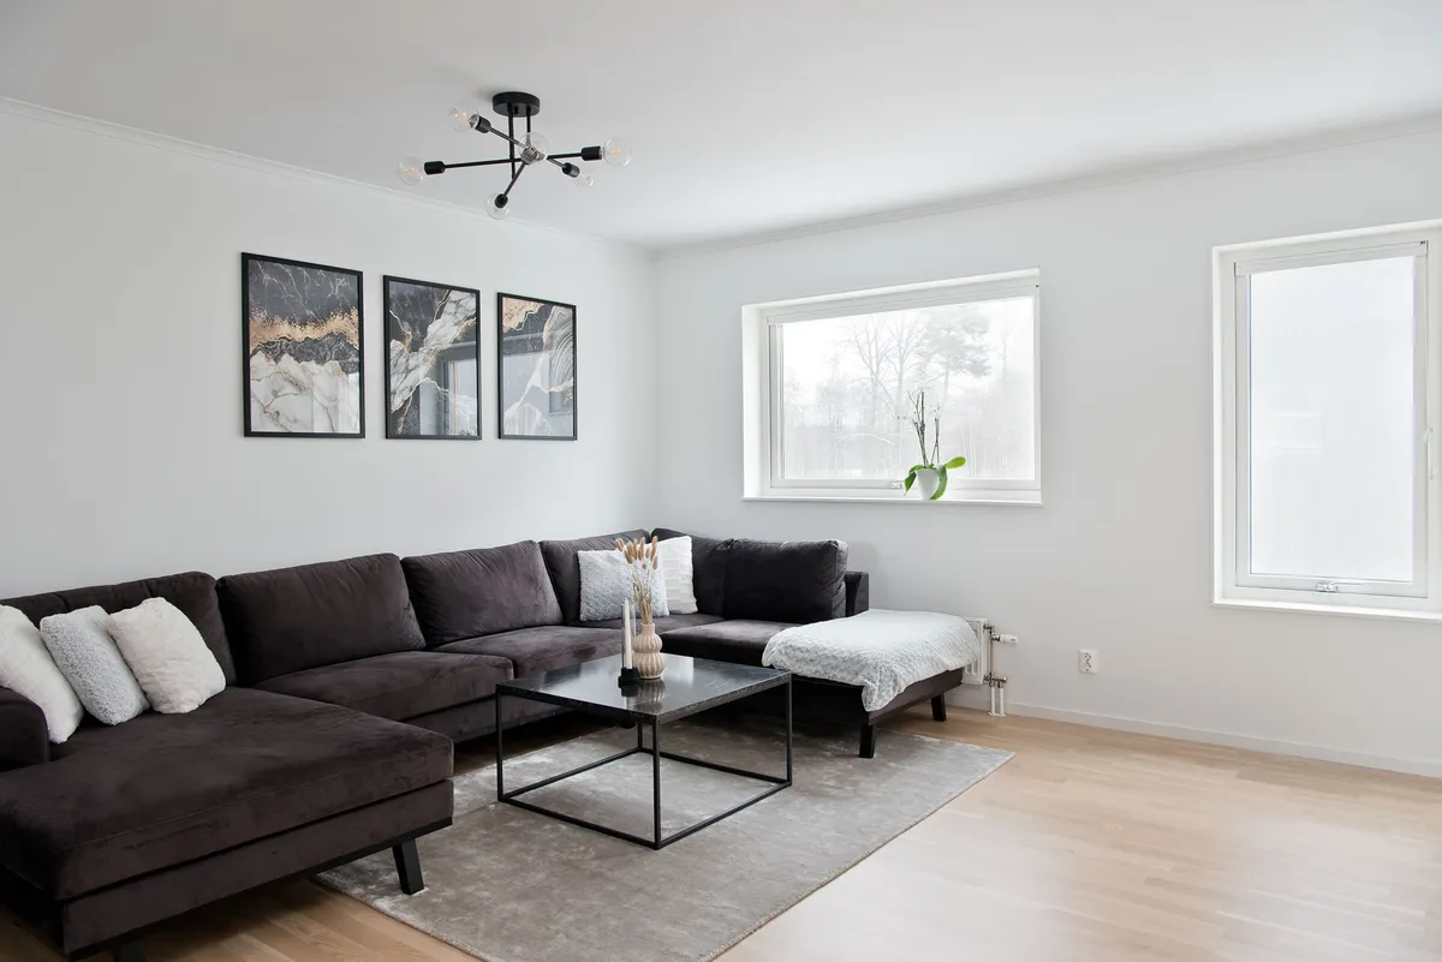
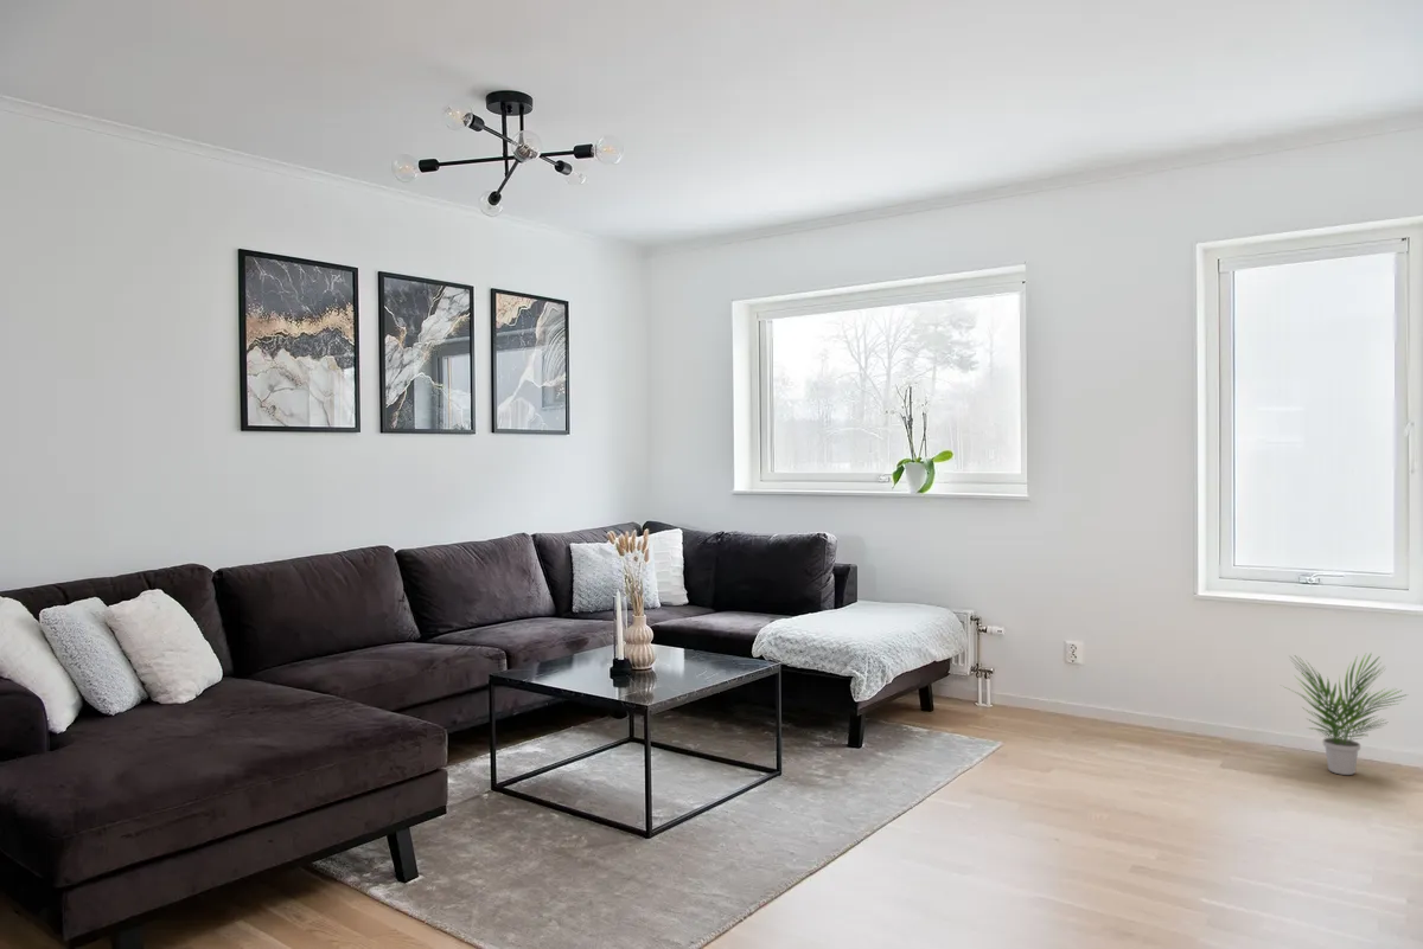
+ potted plant [1281,652,1409,776]
